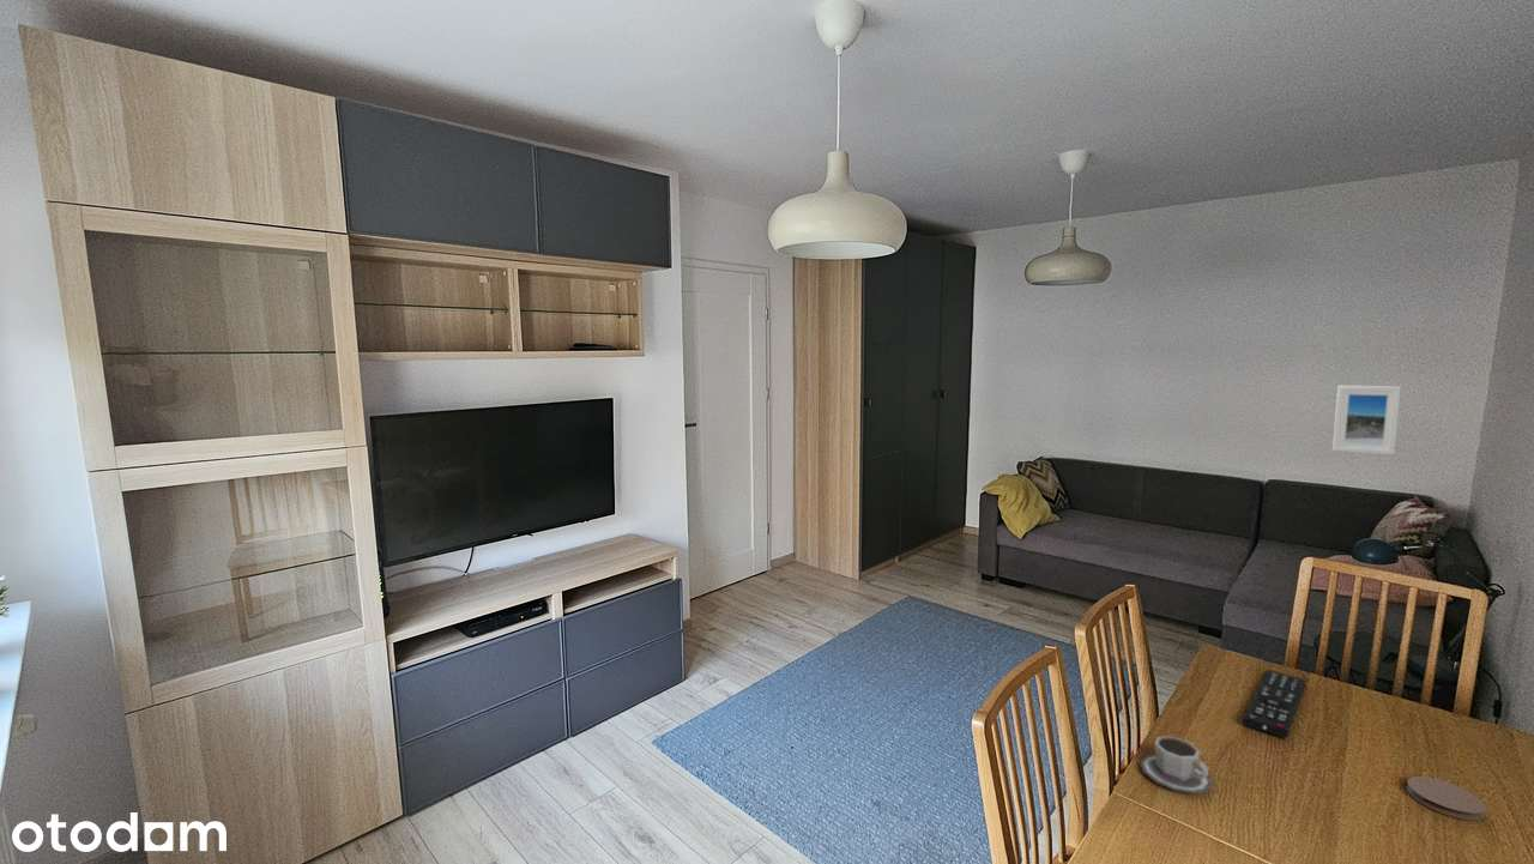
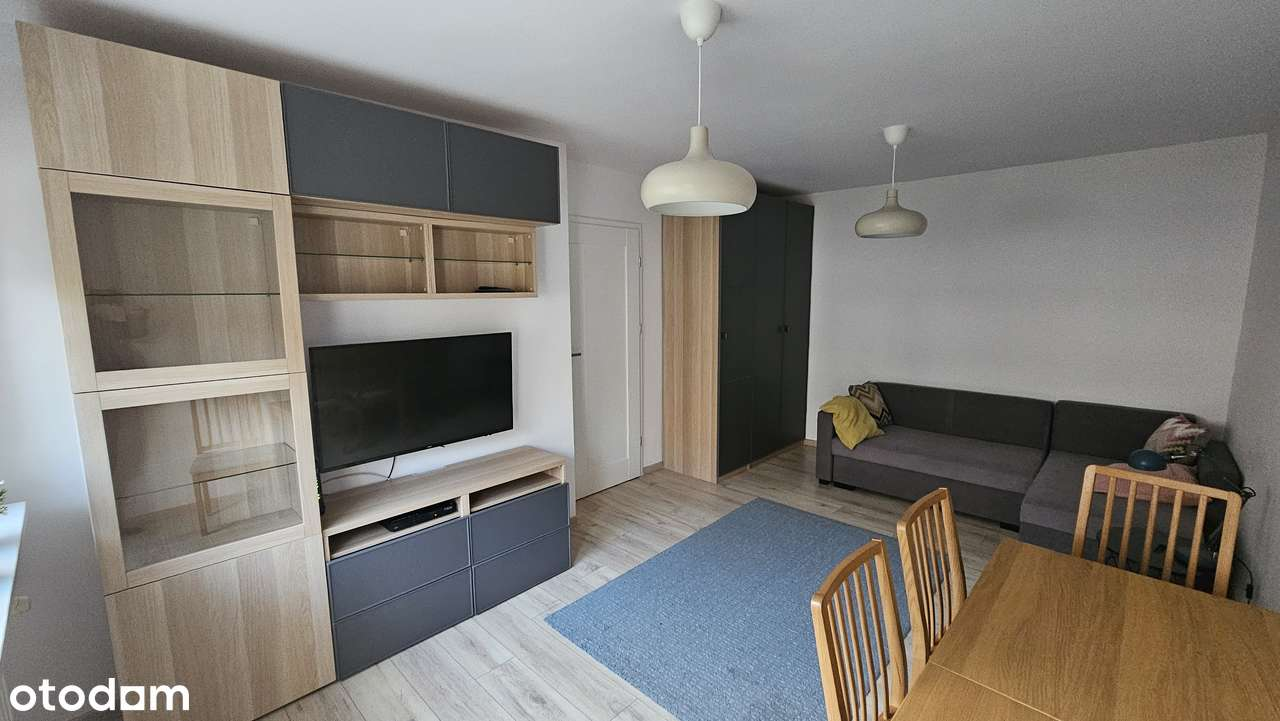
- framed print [1331,385,1402,455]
- cup [1139,735,1214,796]
- coaster [1406,775,1487,821]
- remote control [1242,669,1307,739]
